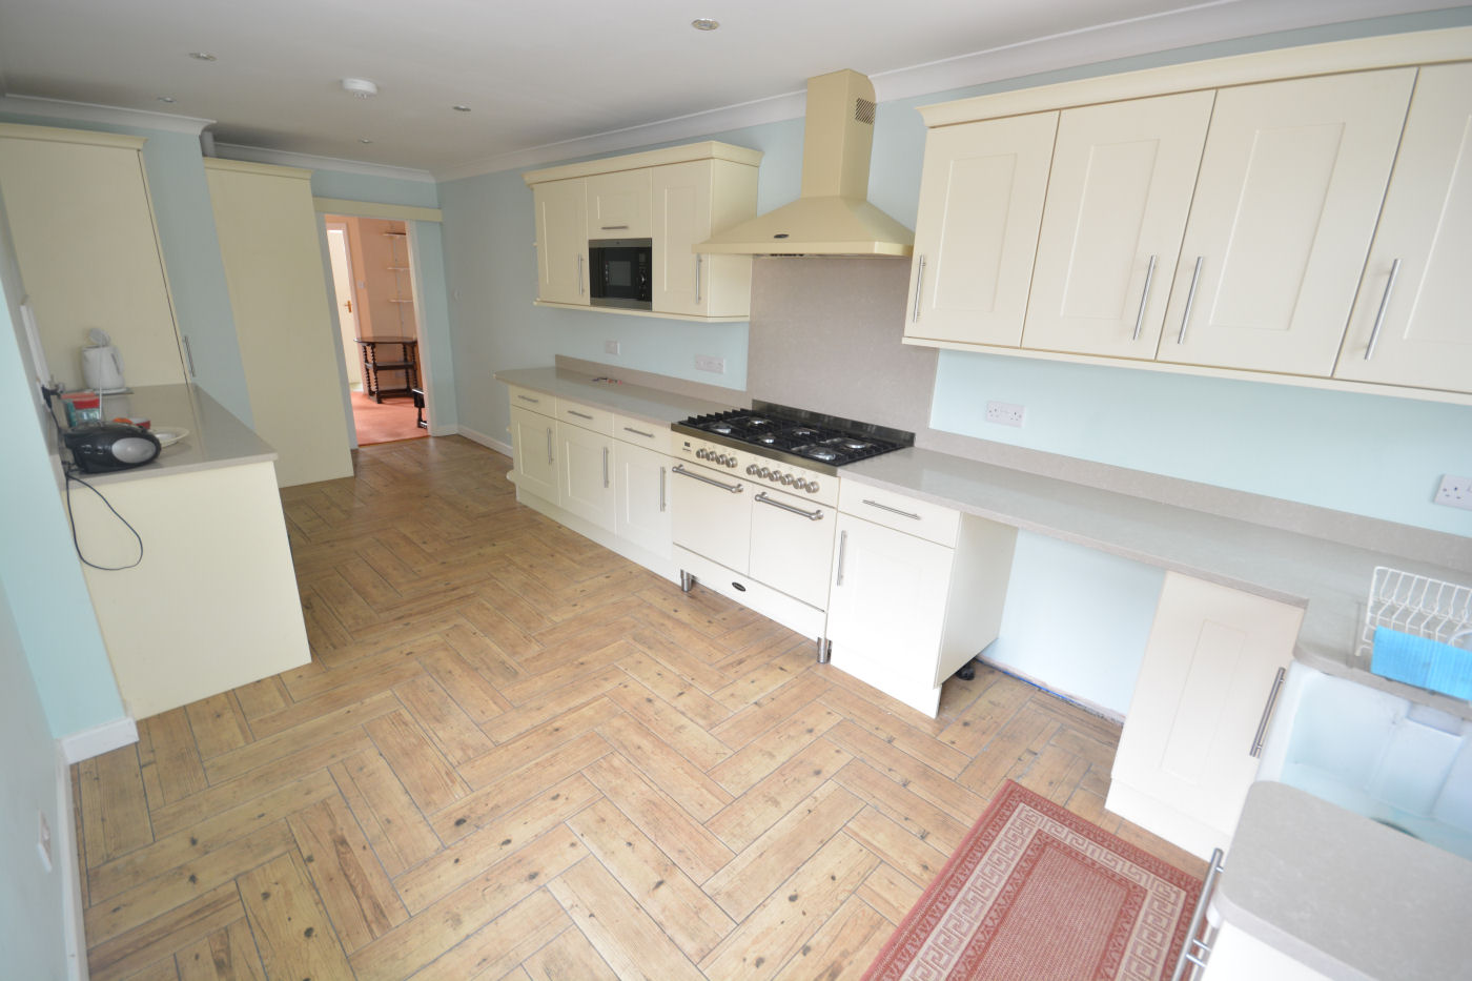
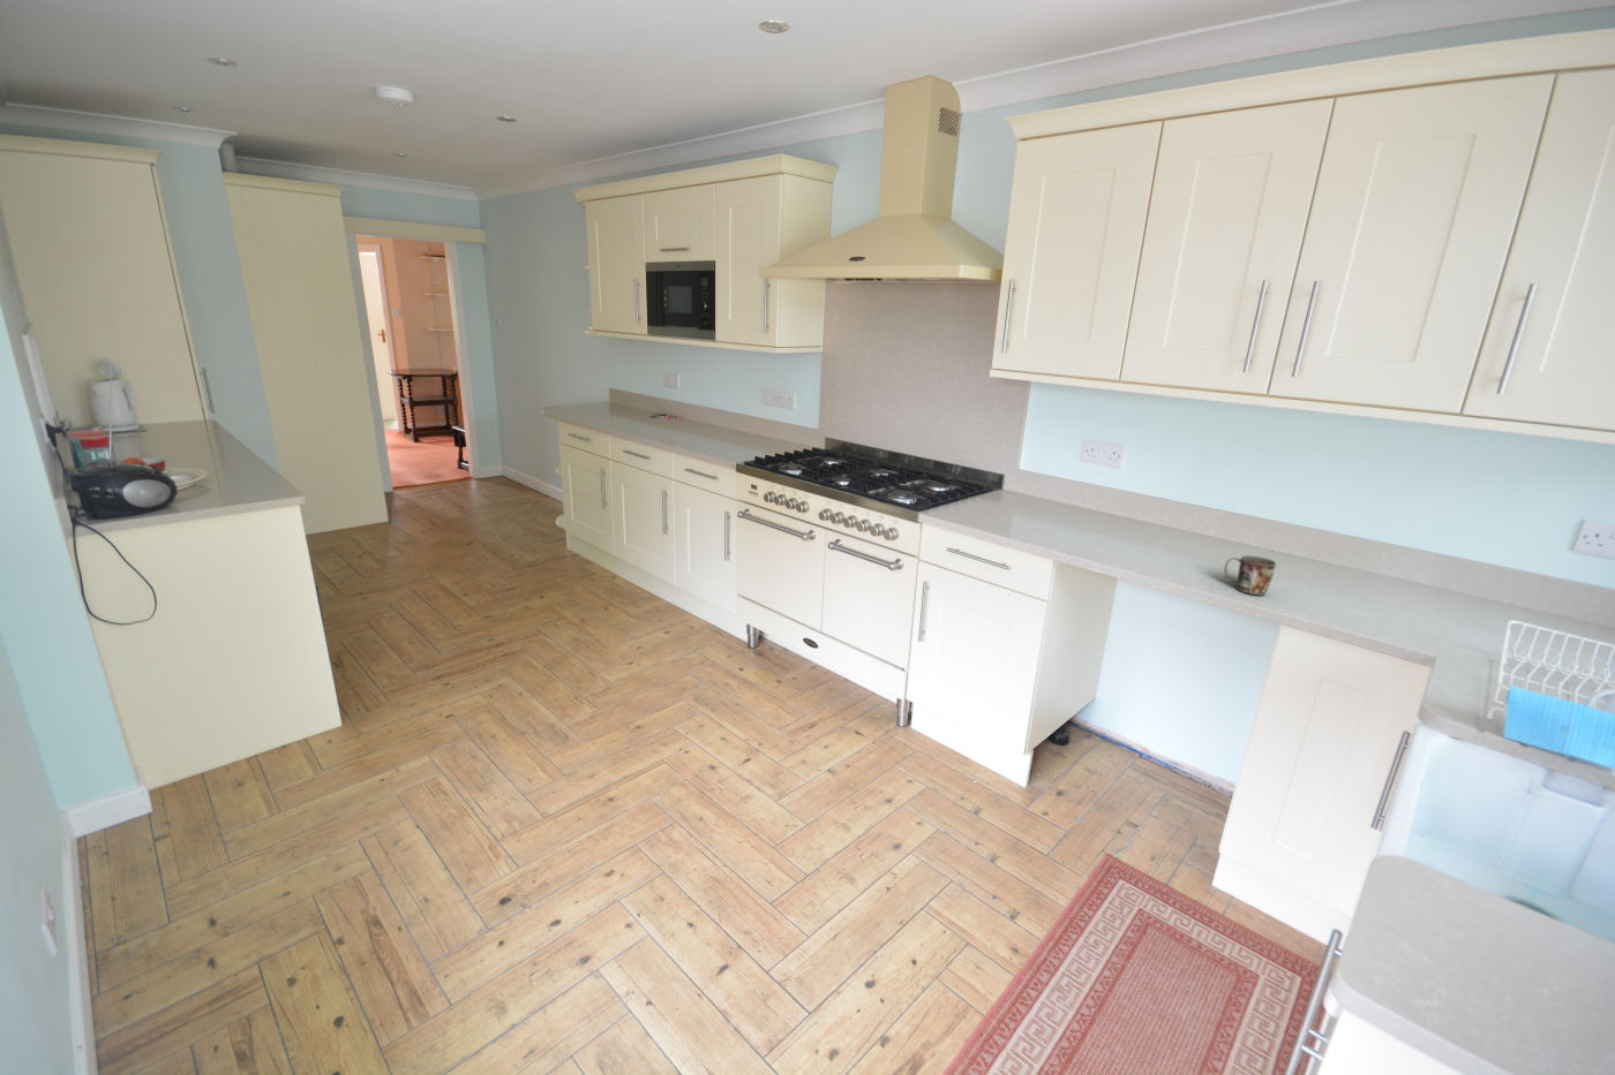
+ mug [1222,554,1278,596]
